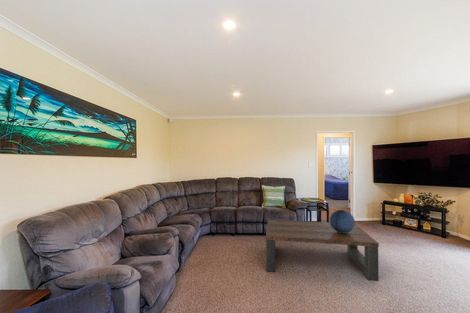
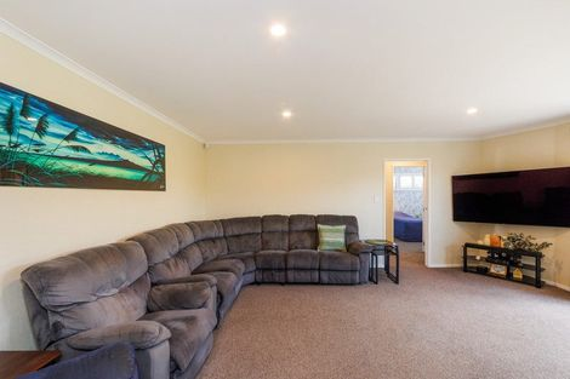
- coffee table [265,218,380,282]
- decorative sphere [329,209,356,233]
